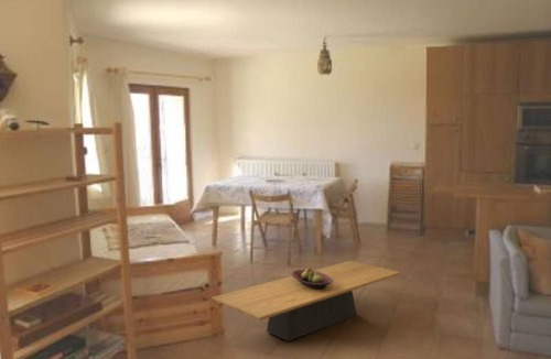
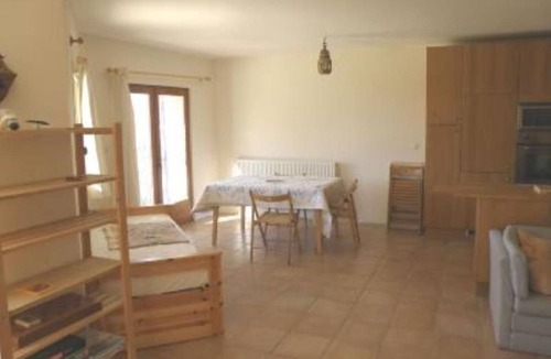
- fruit bowl [290,266,334,290]
- coffee table [210,260,401,342]
